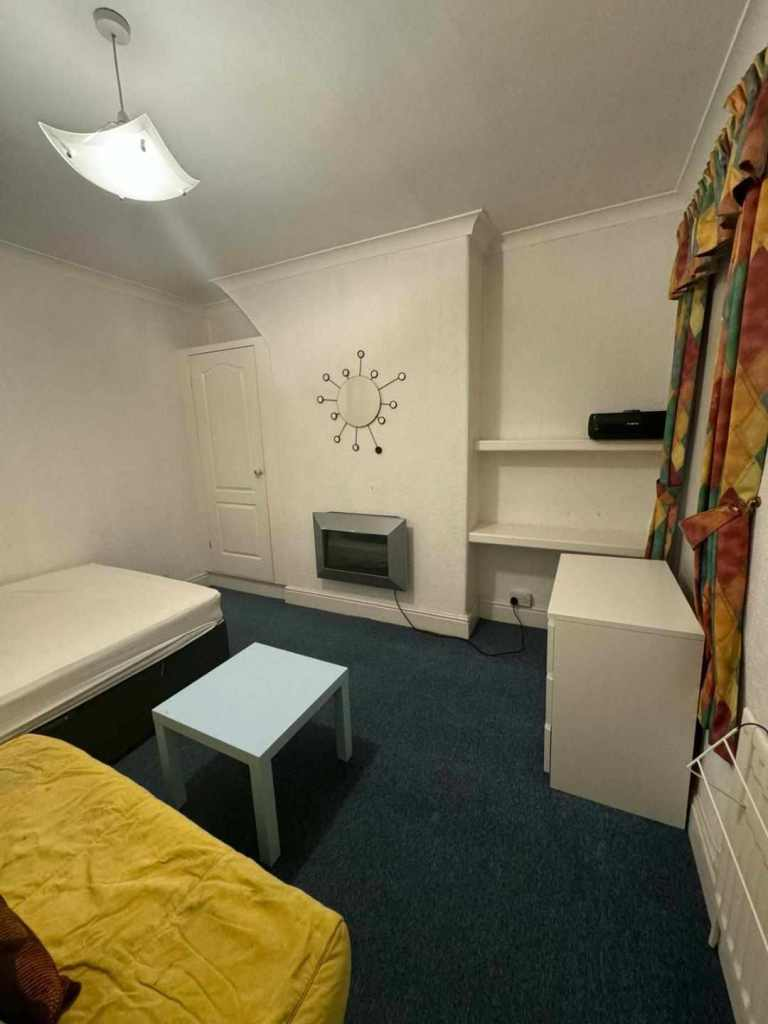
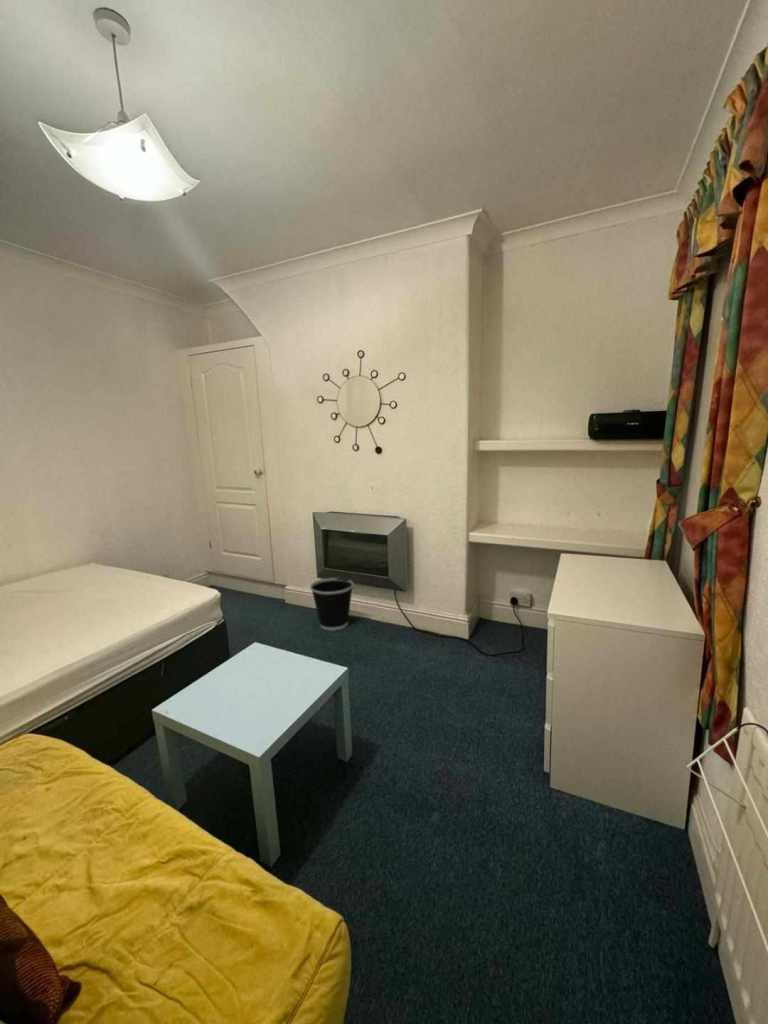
+ wastebasket [309,577,354,632]
